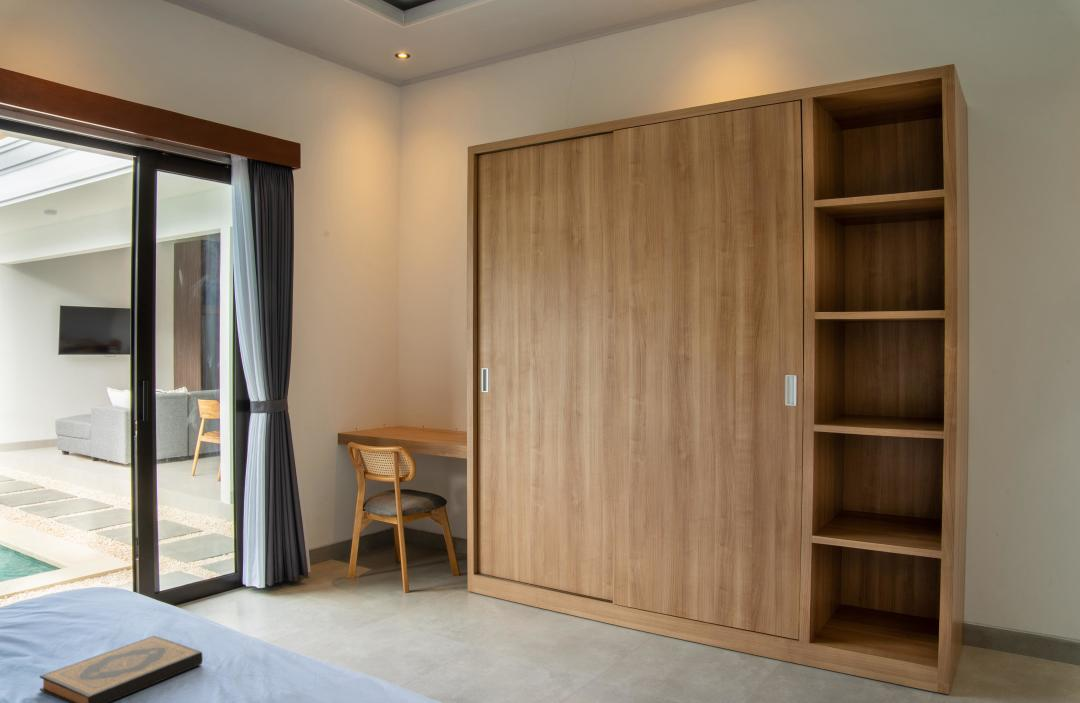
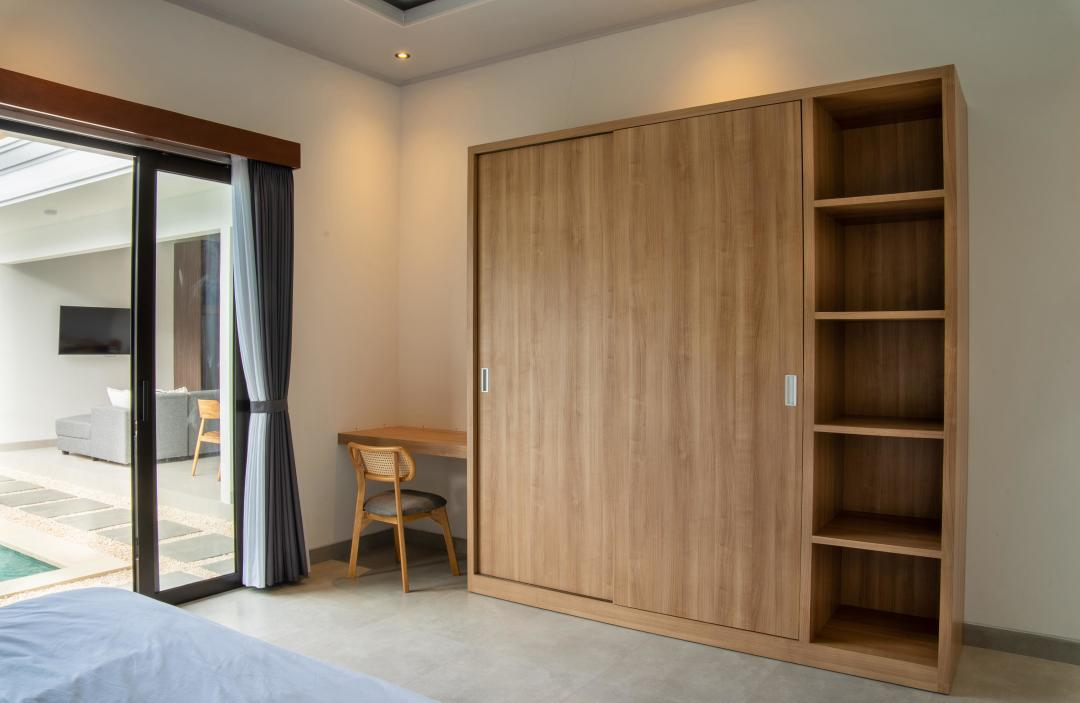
- hardback book [39,635,204,703]
